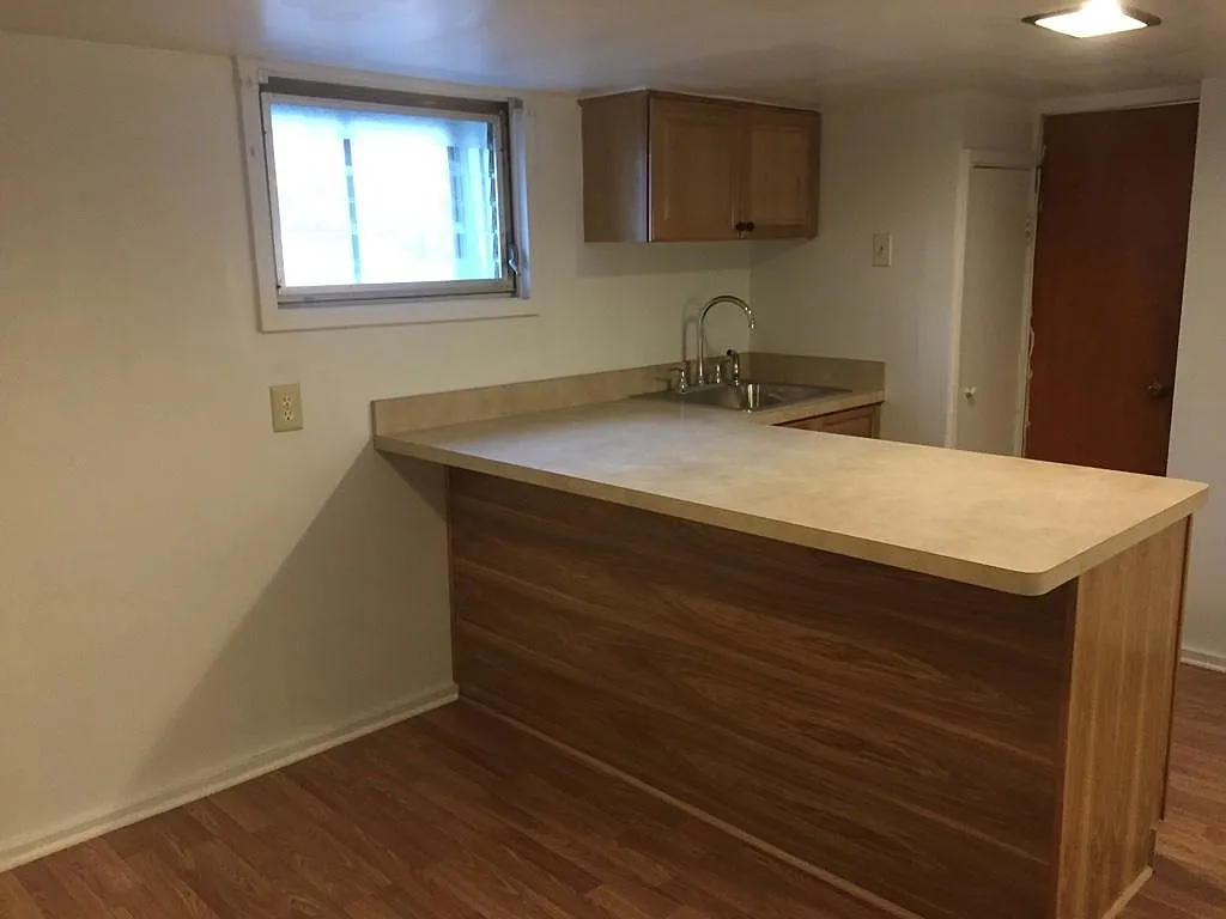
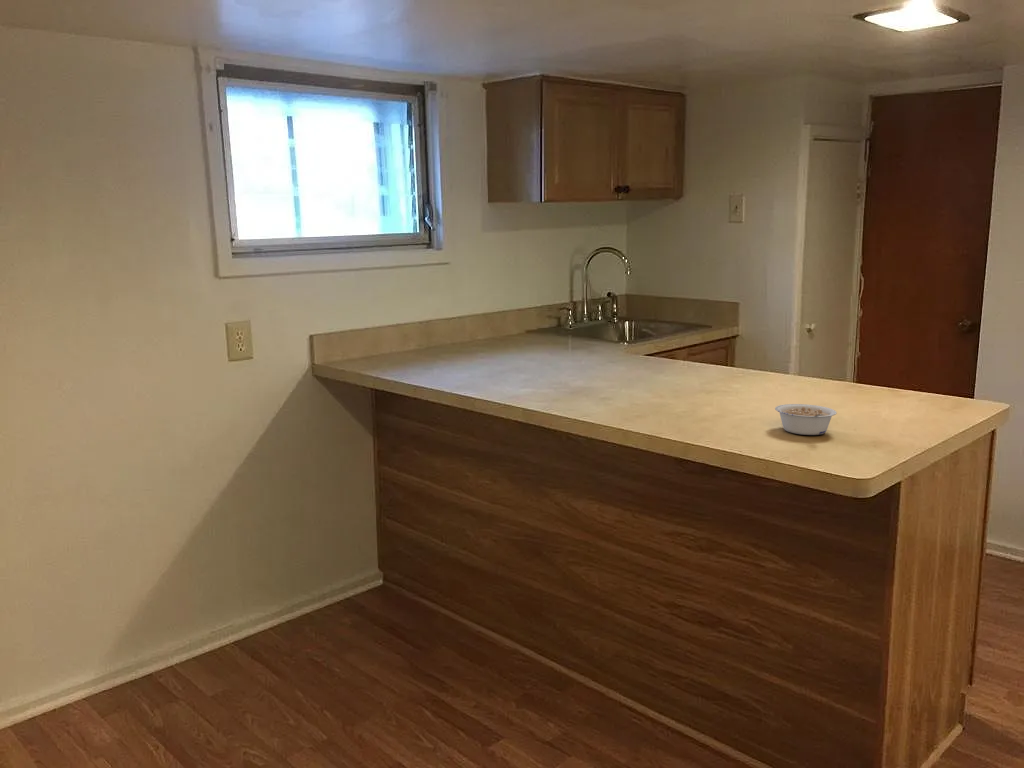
+ legume [774,403,838,436]
